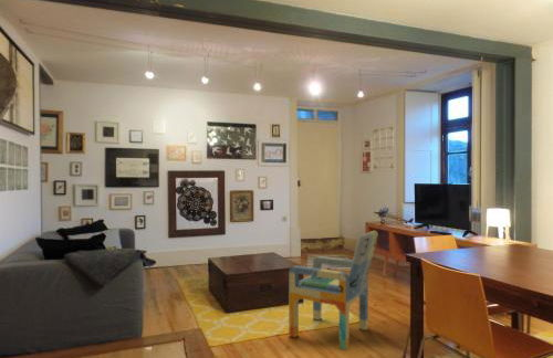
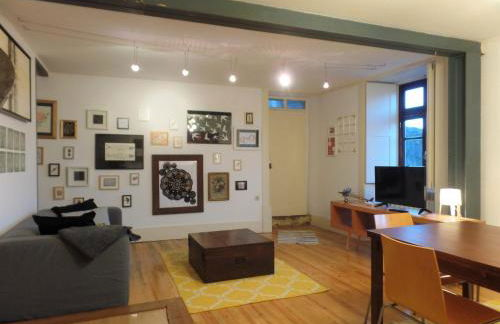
- armchair [288,230,379,351]
